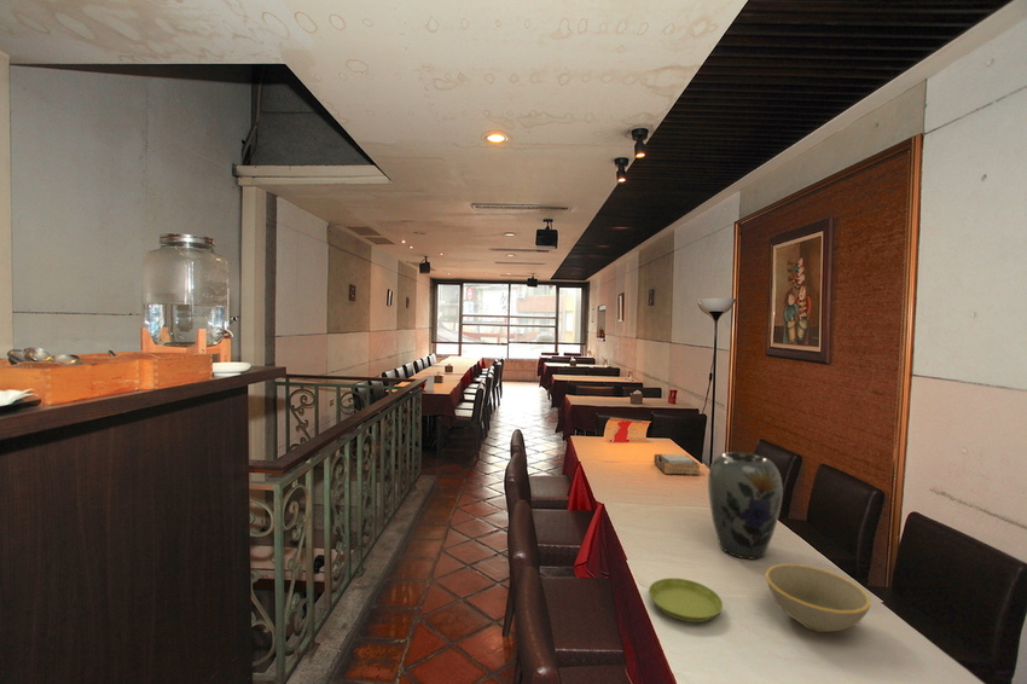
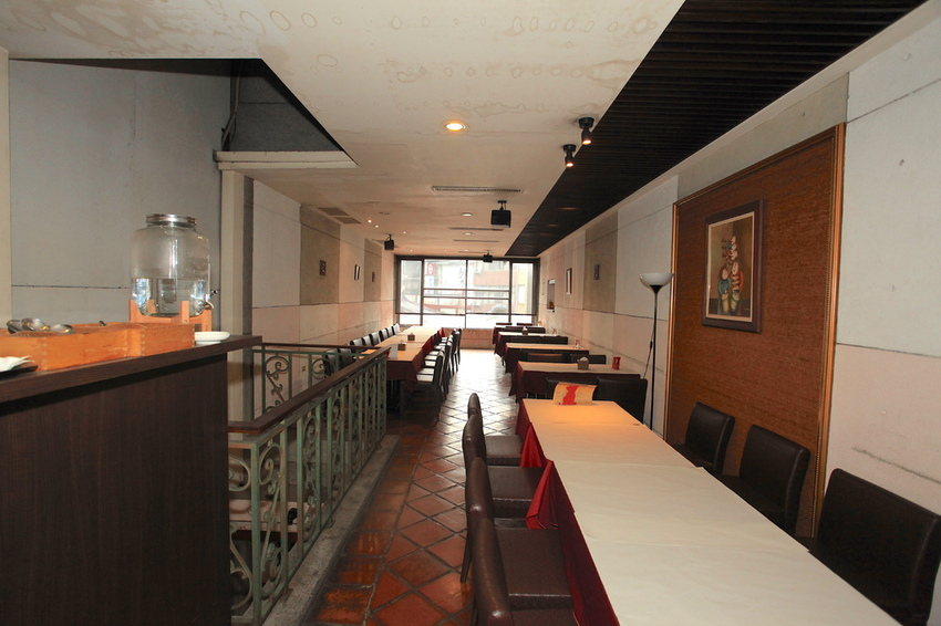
- napkin holder [652,453,701,476]
- saucer [648,578,724,624]
- bowl [765,563,872,633]
- vase [707,451,783,561]
